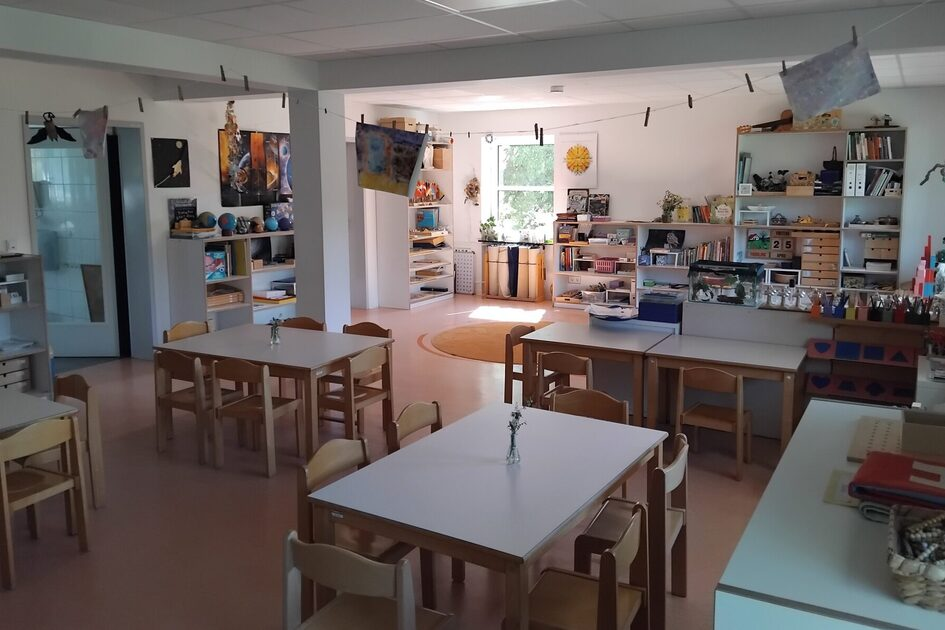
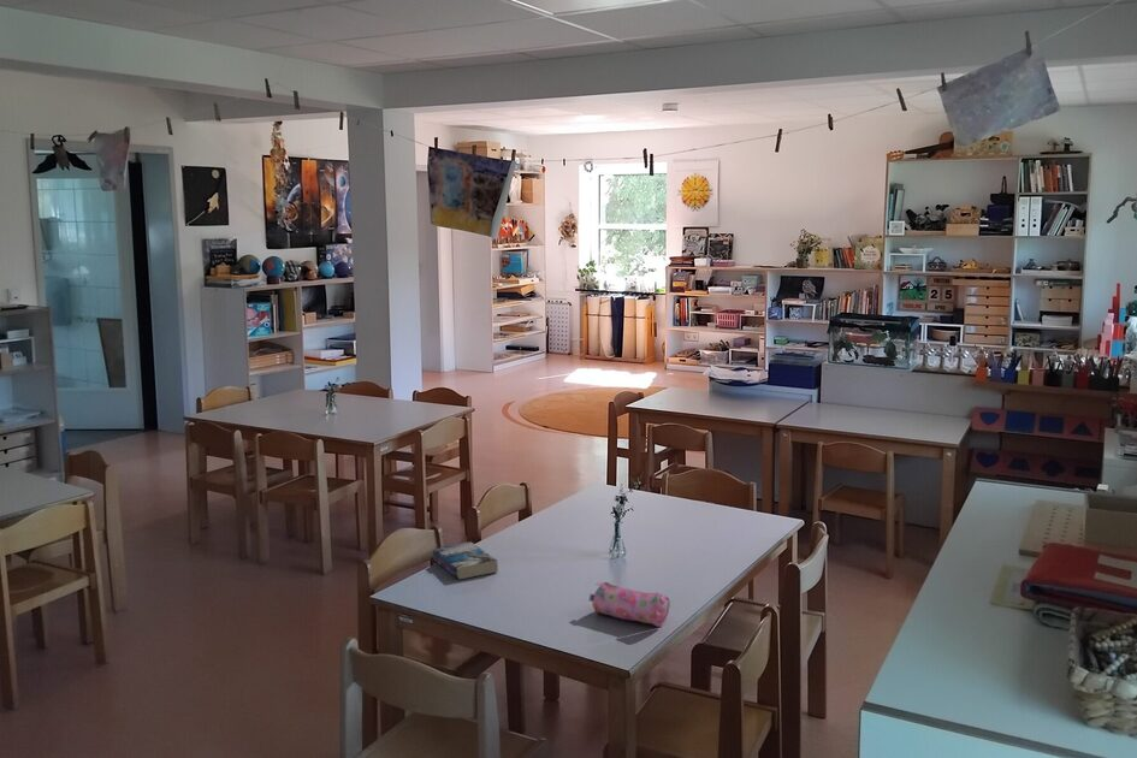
+ pencil case [588,581,671,628]
+ book [432,541,499,580]
